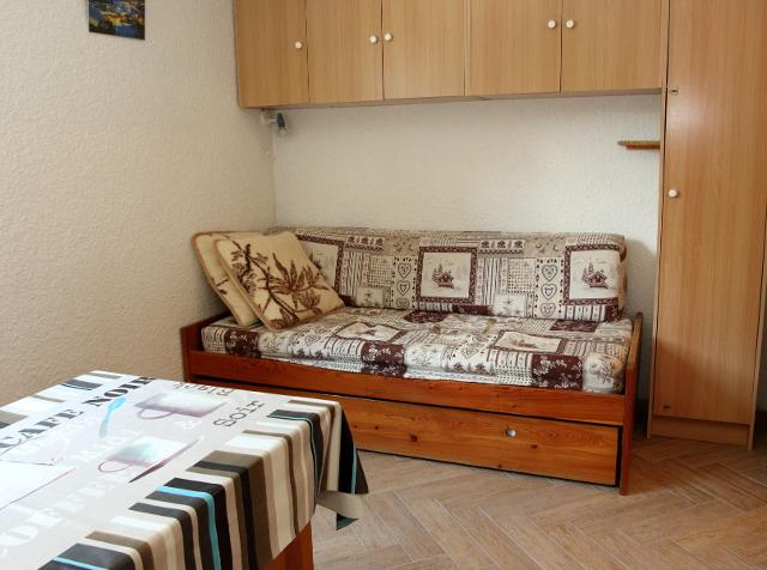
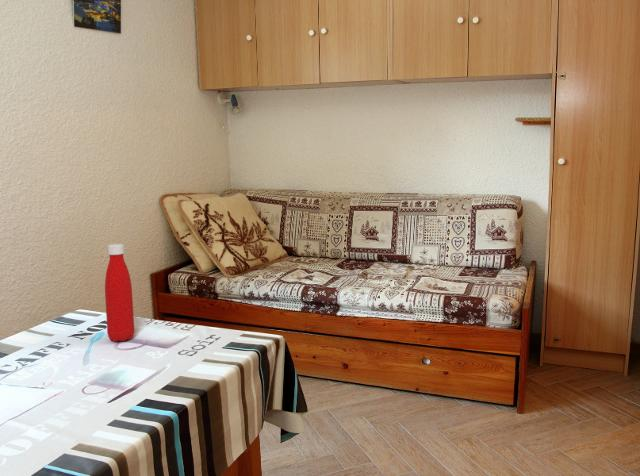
+ bottle [104,243,135,343]
